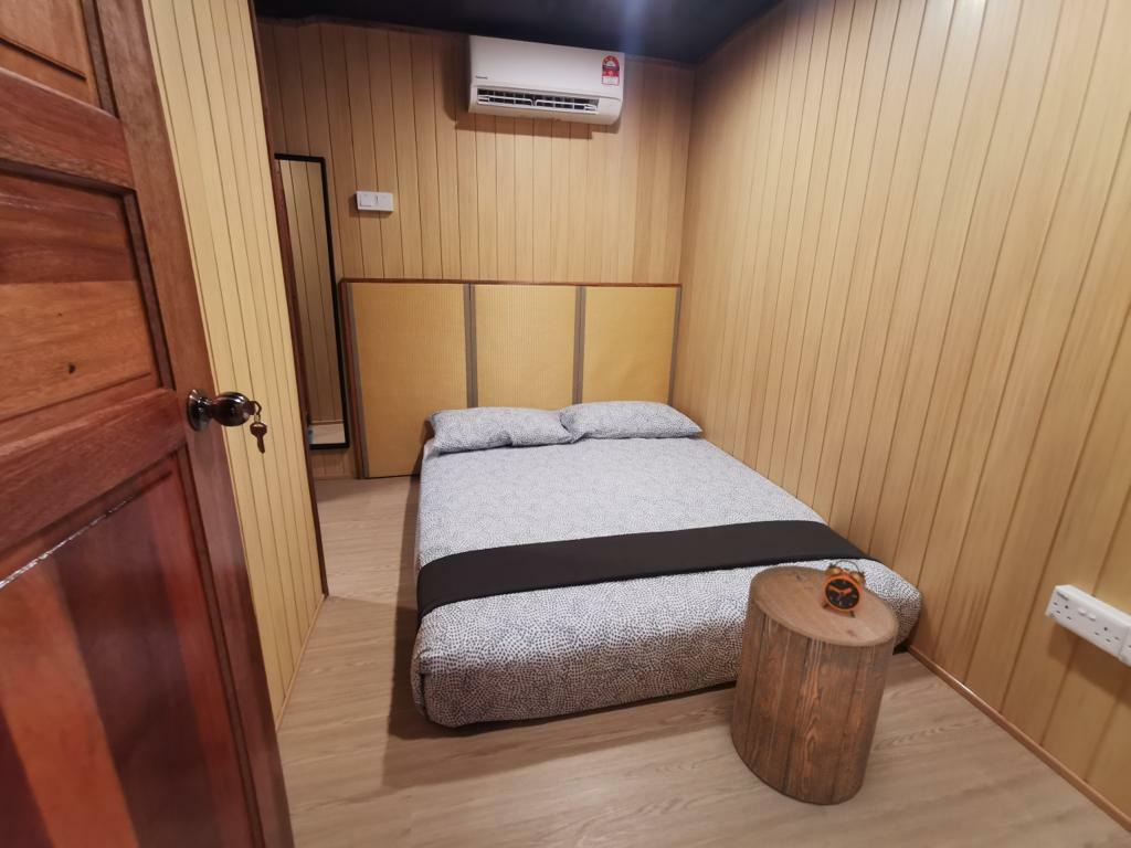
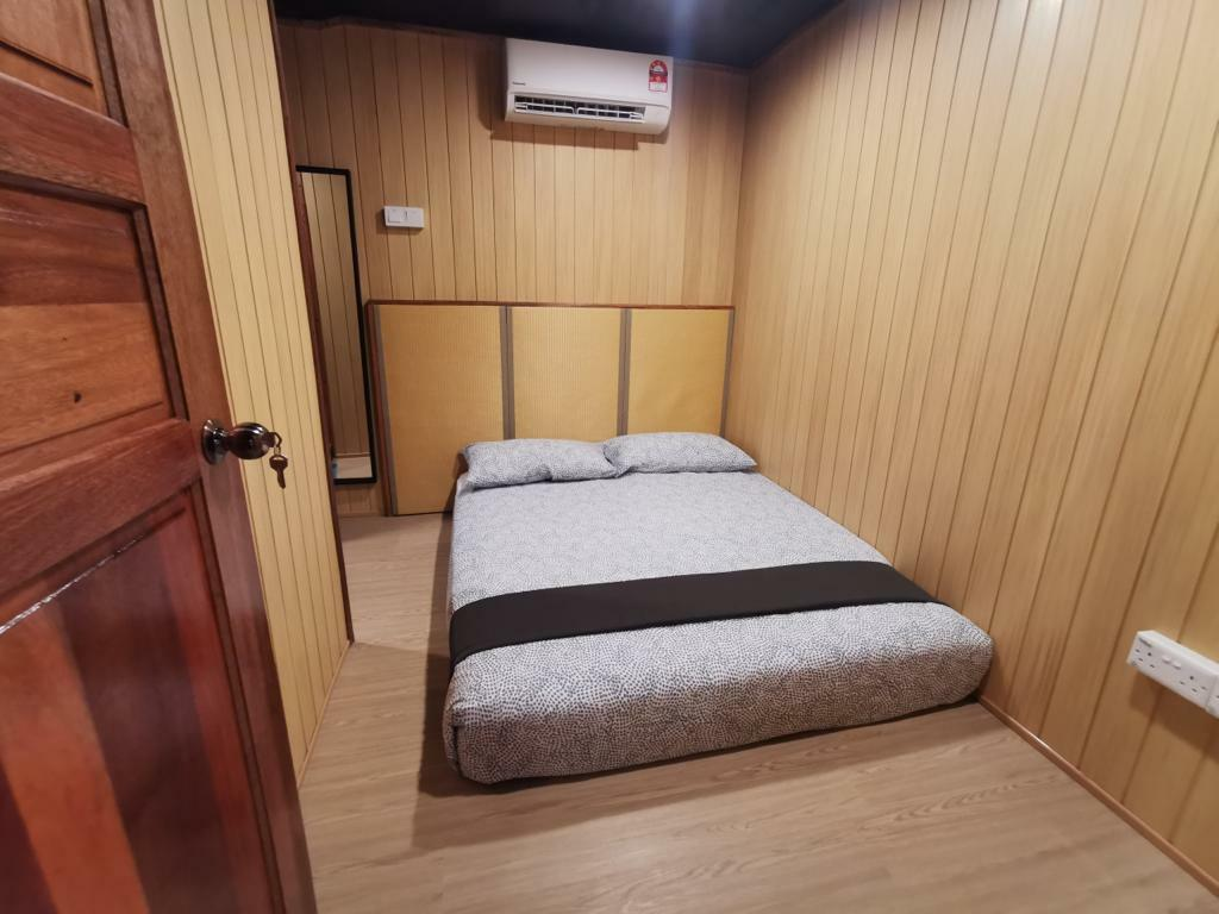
- stool [729,564,900,805]
- alarm clock [823,559,867,617]
